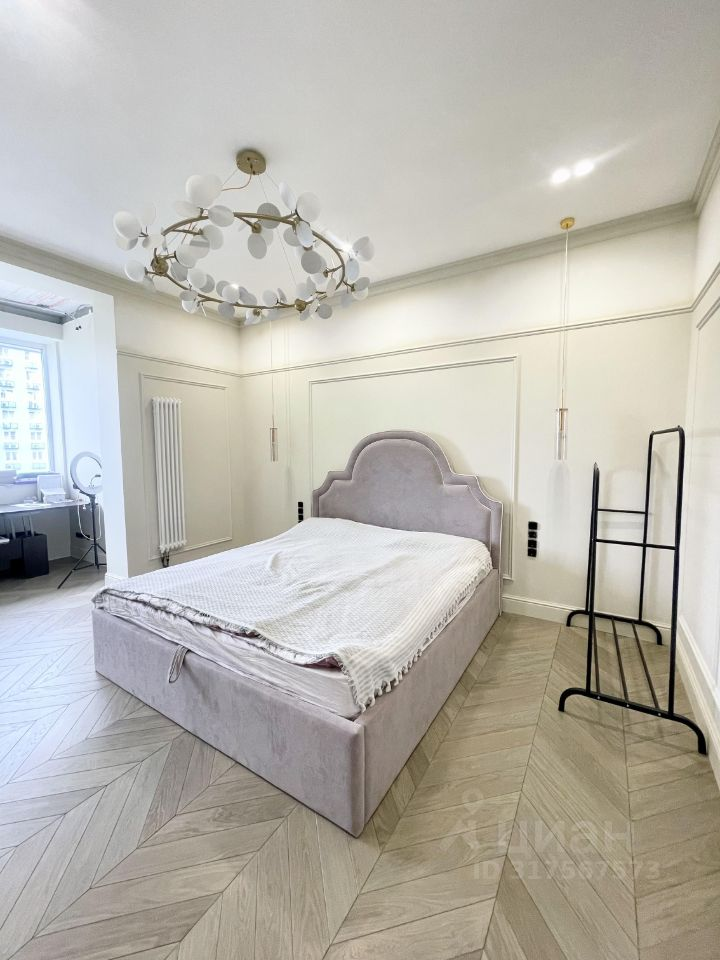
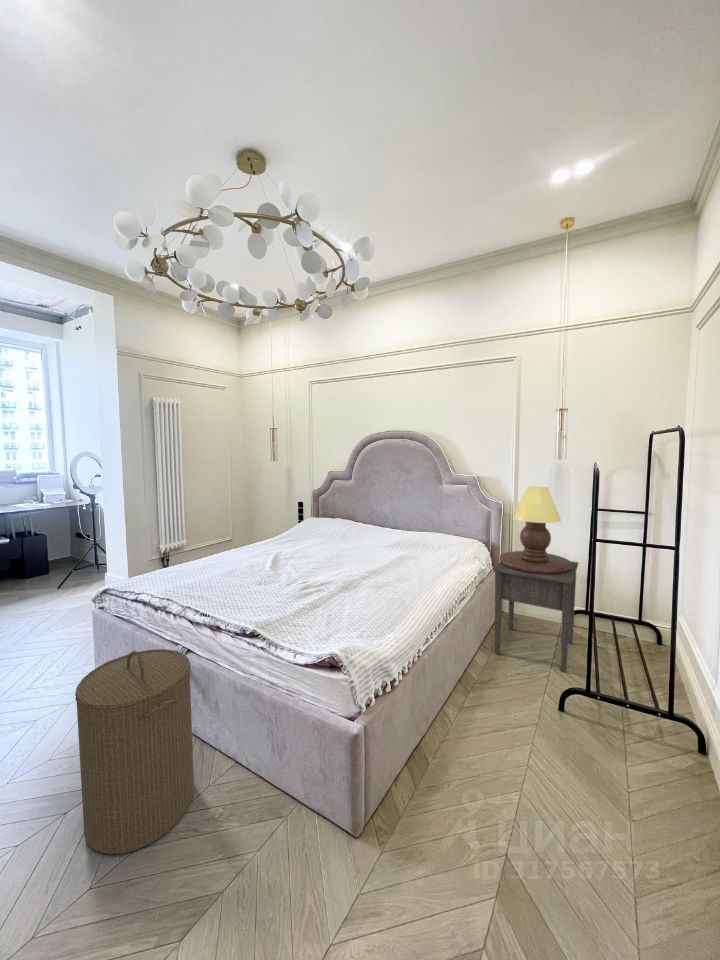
+ laundry hamper [74,648,195,855]
+ nightstand [492,560,579,673]
+ table lamp [499,486,572,575]
